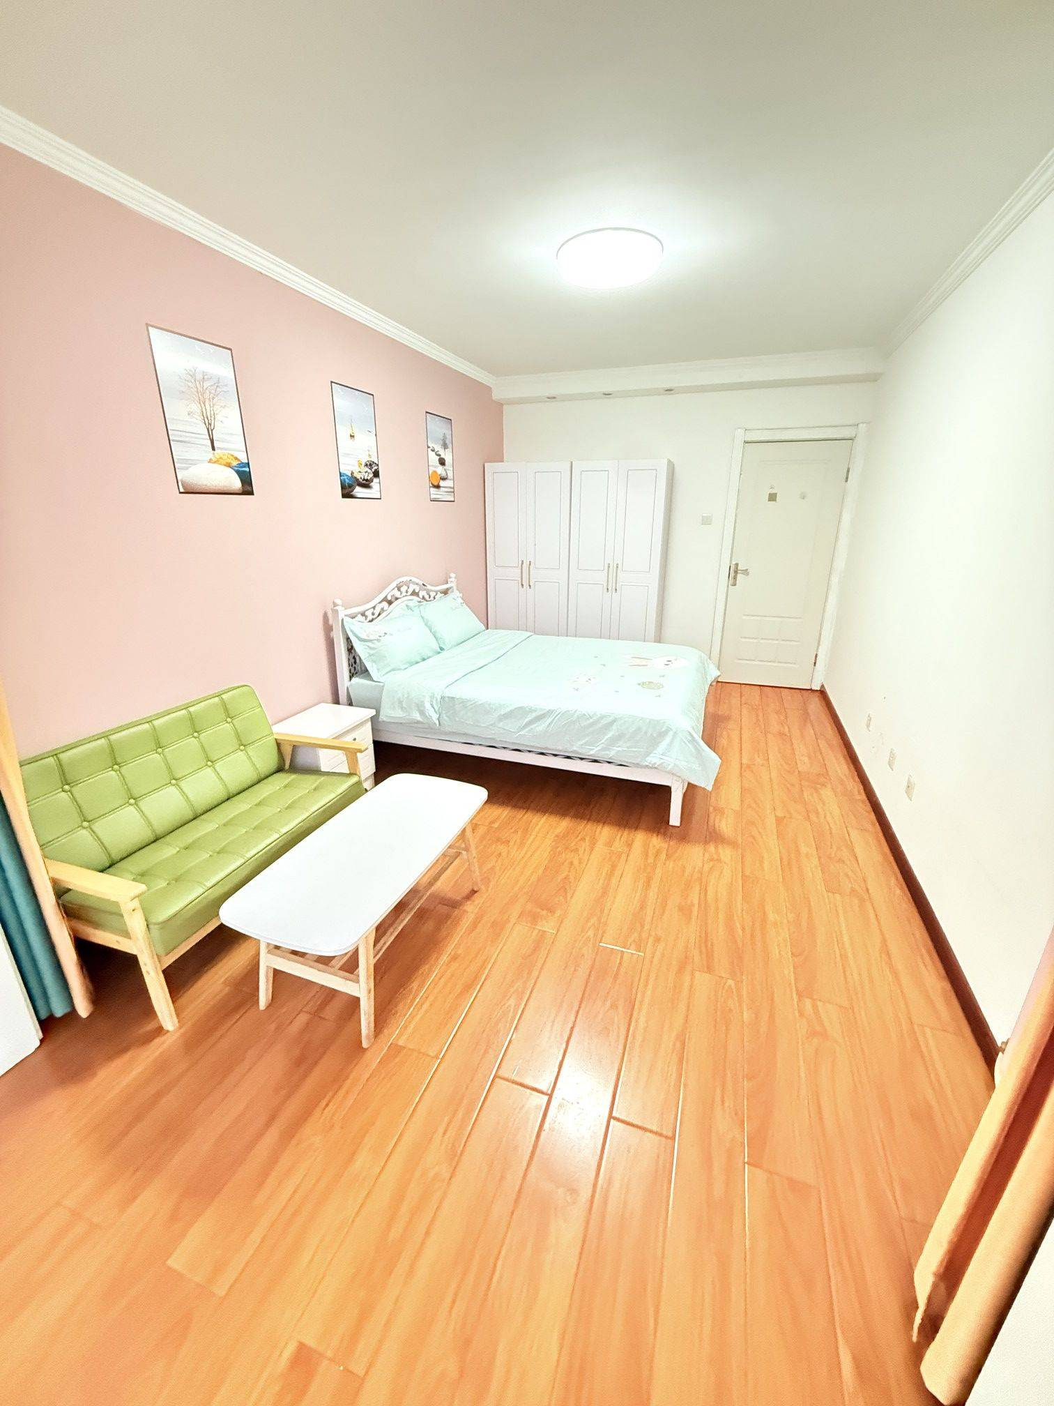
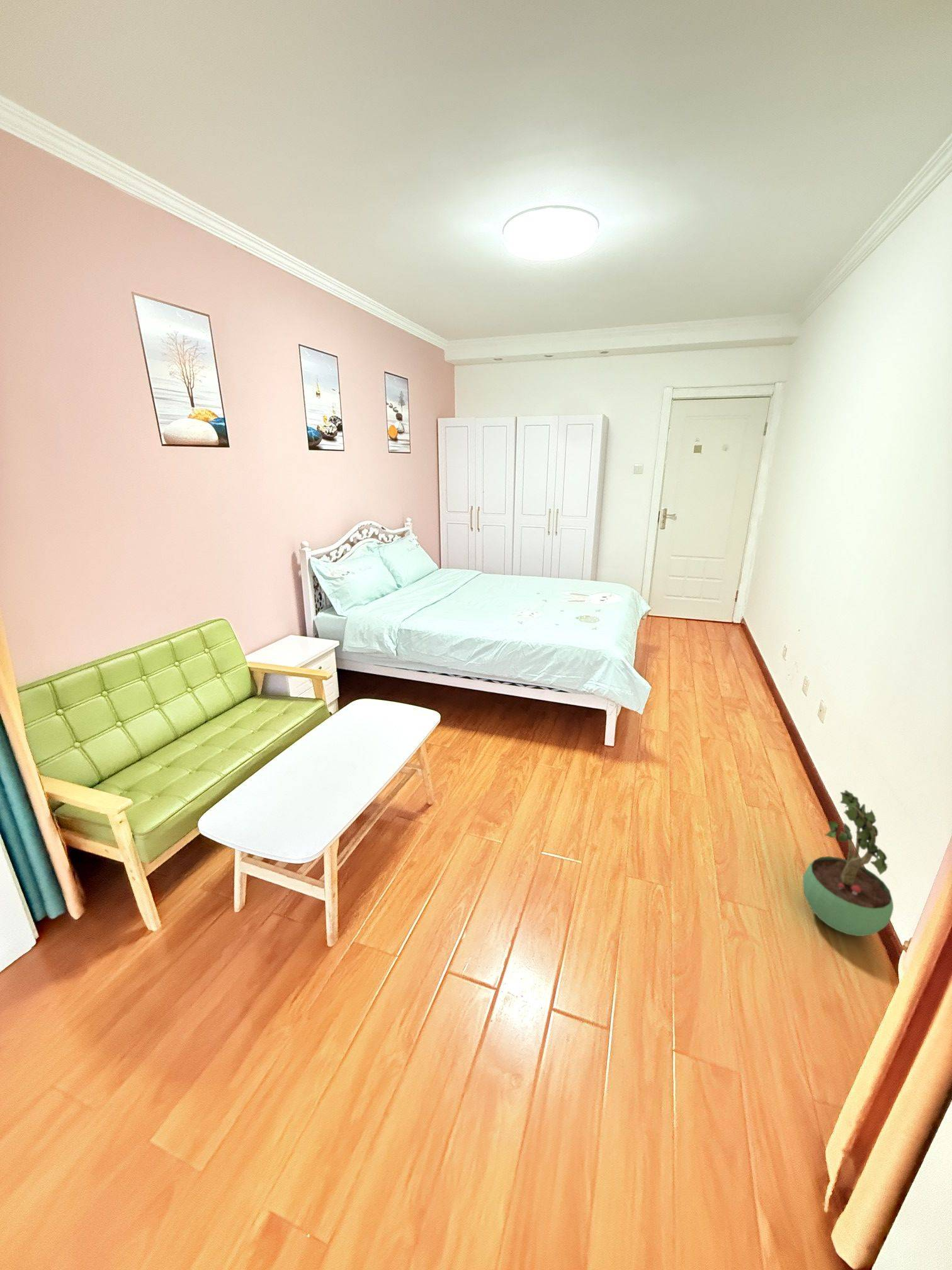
+ potted plant [802,789,894,937]
